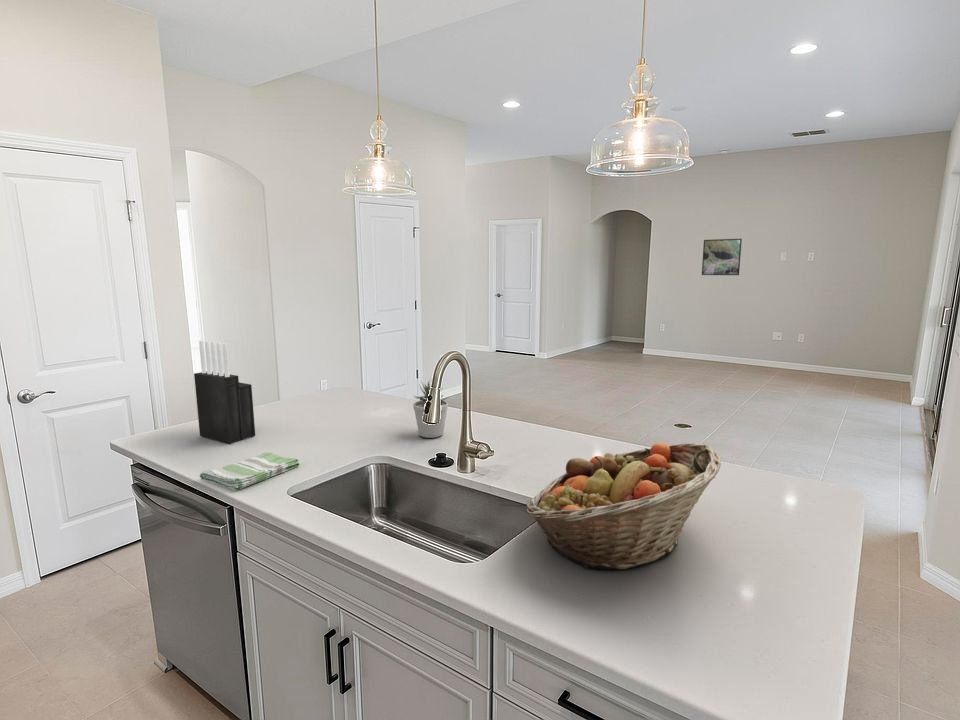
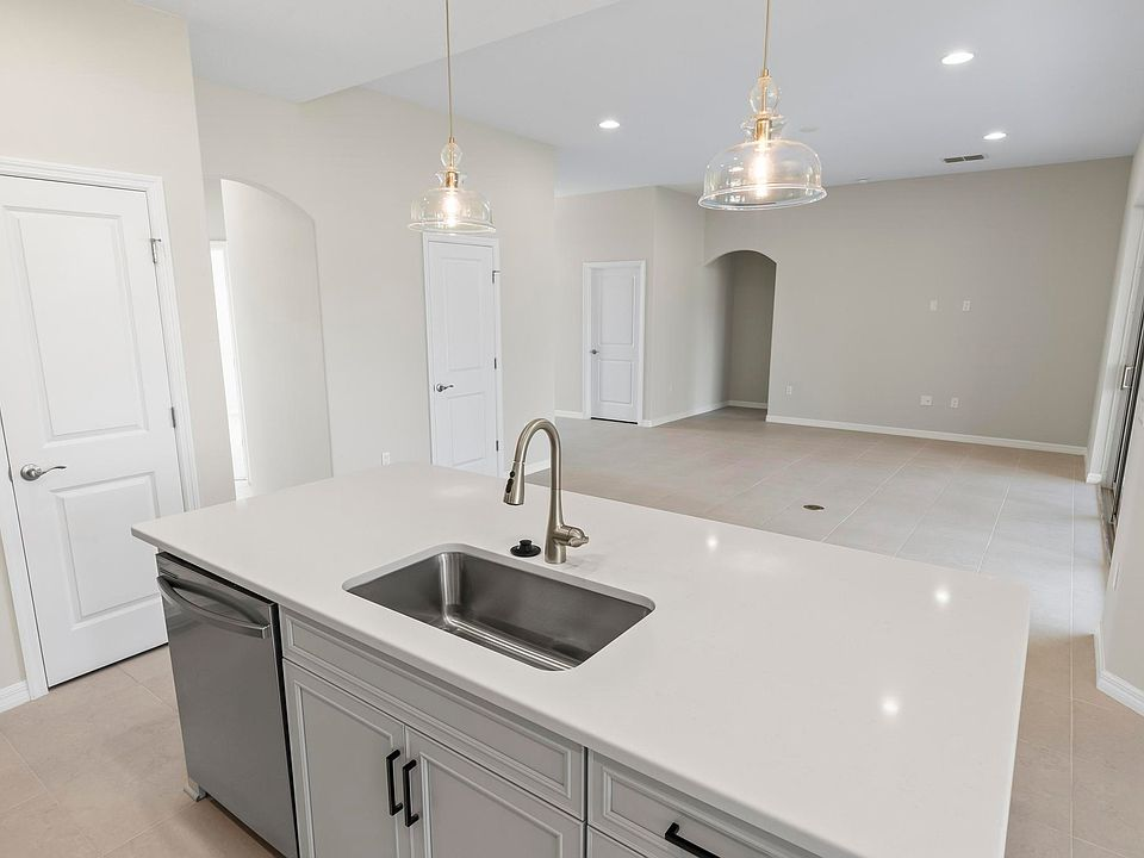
- dish towel [199,452,300,492]
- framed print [701,238,743,276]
- potted plant [412,378,449,439]
- fruit basket [525,442,722,570]
- knife block [193,339,256,445]
